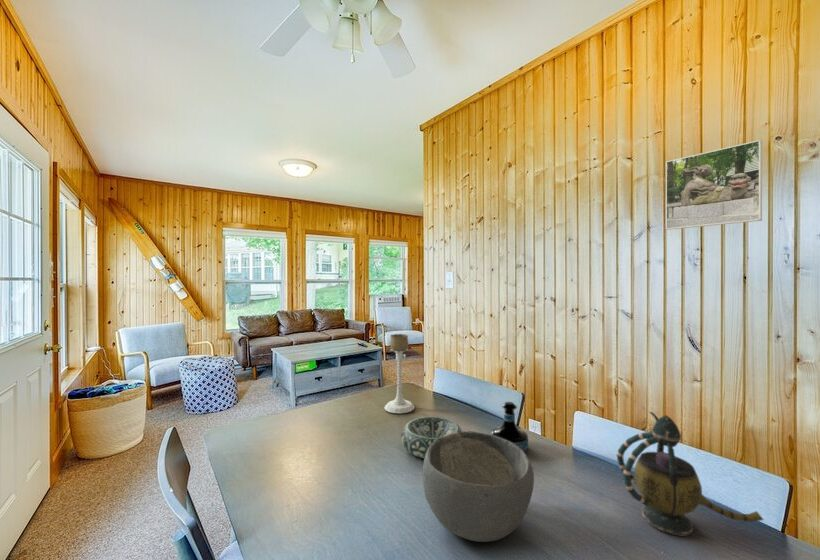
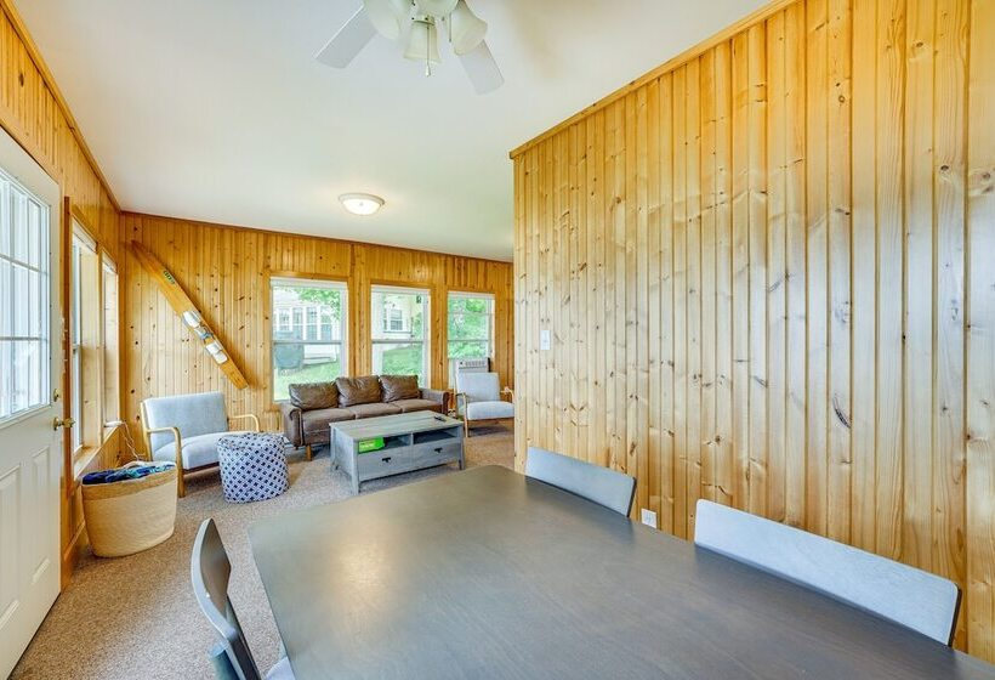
- decorative bowl [400,416,464,459]
- tequila bottle [490,401,529,453]
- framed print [665,139,763,231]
- candle holder [384,333,415,414]
- teapot [616,411,765,536]
- bowl [422,430,535,543]
